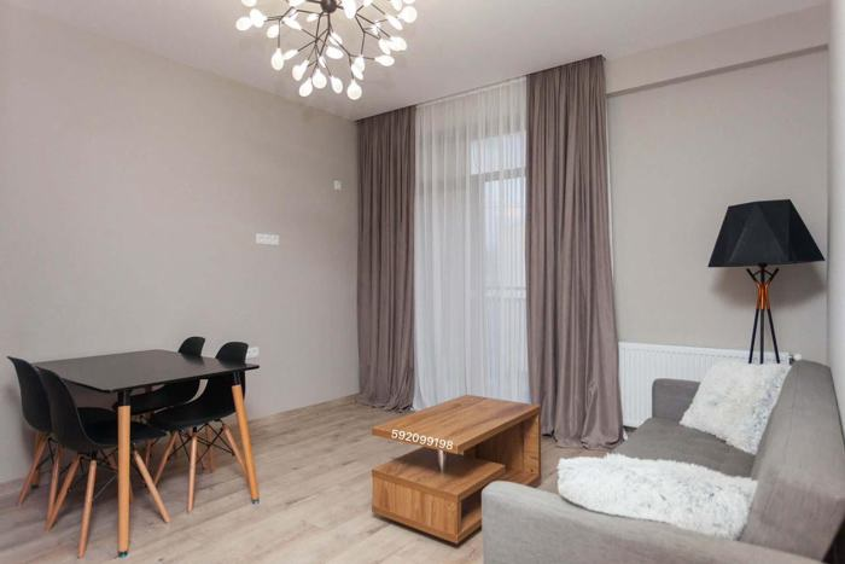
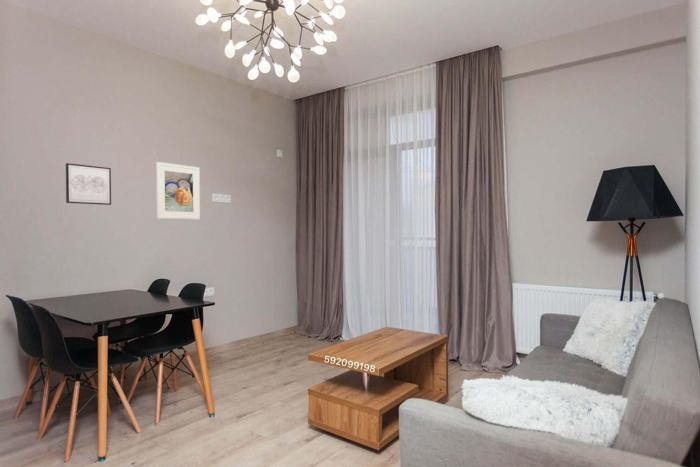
+ wall art [65,162,112,206]
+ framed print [155,161,201,220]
